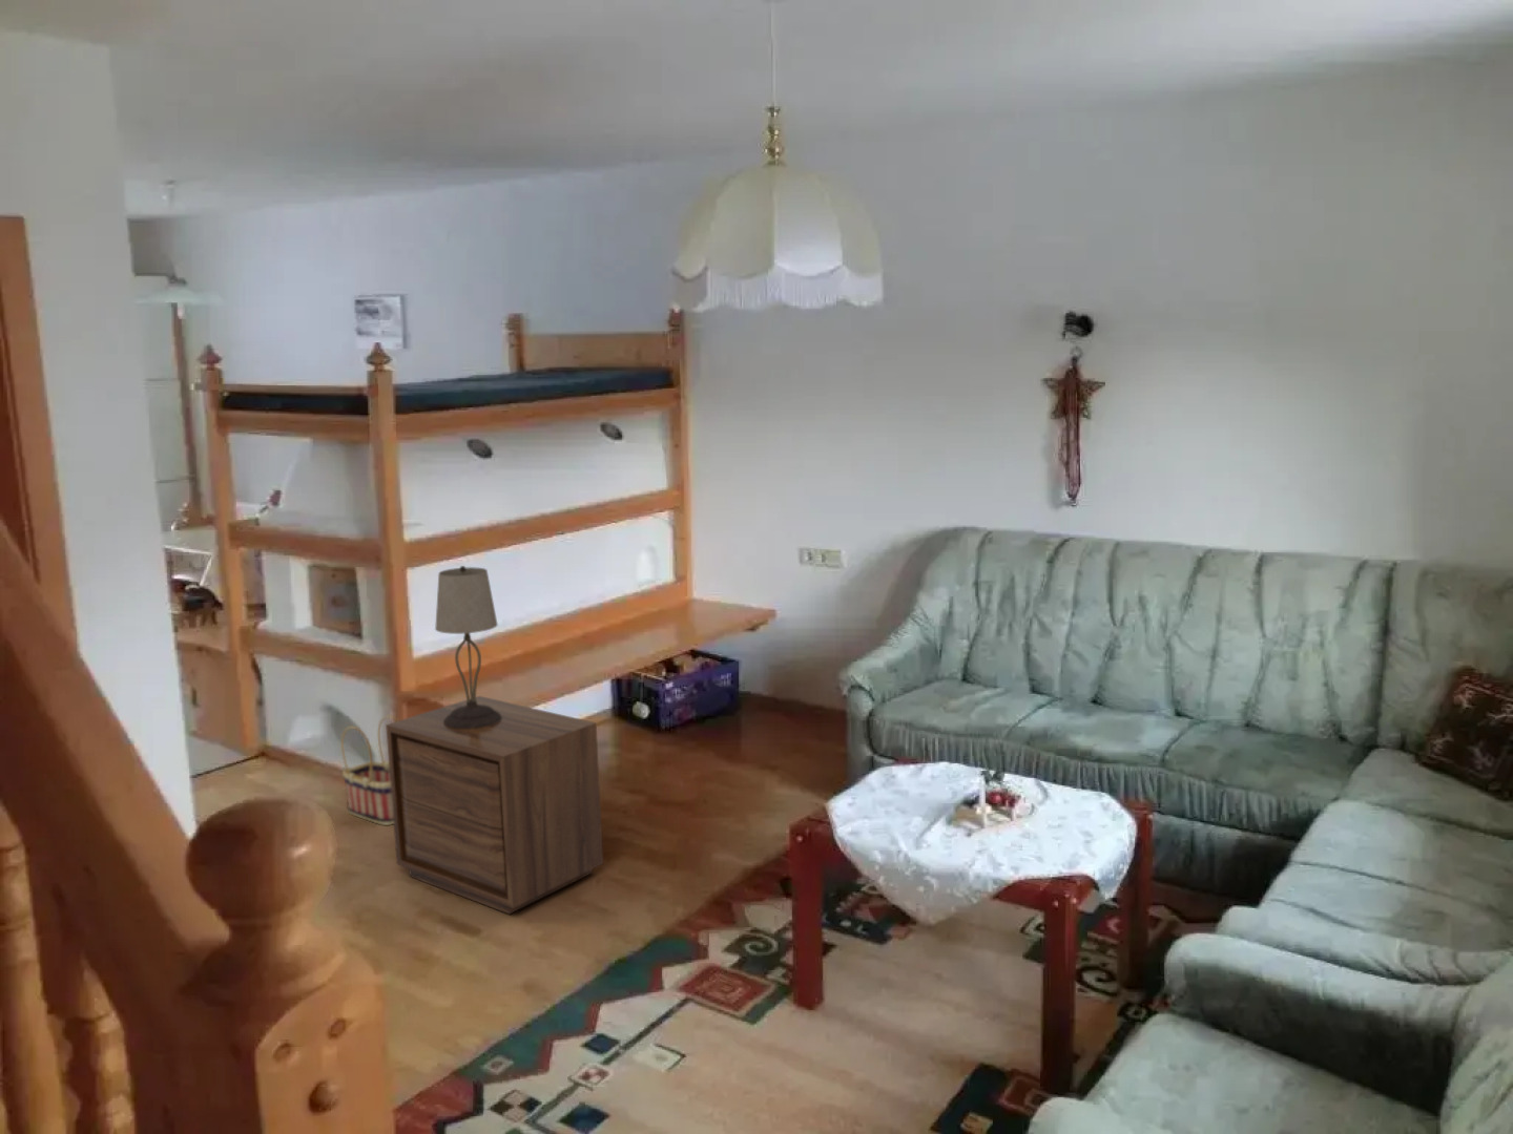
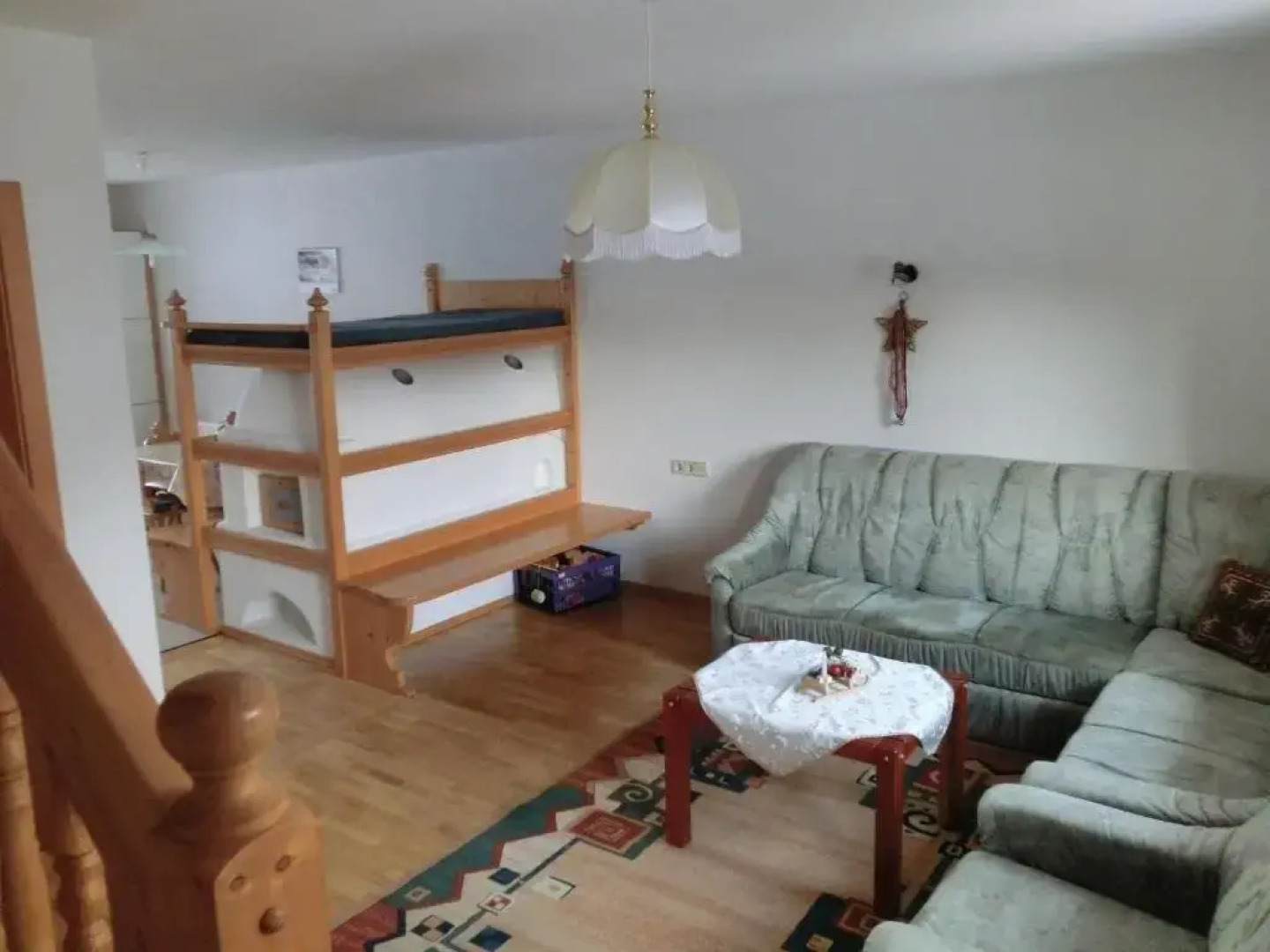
- basket [341,715,399,827]
- table lamp [434,565,503,729]
- nightstand [385,696,604,915]
